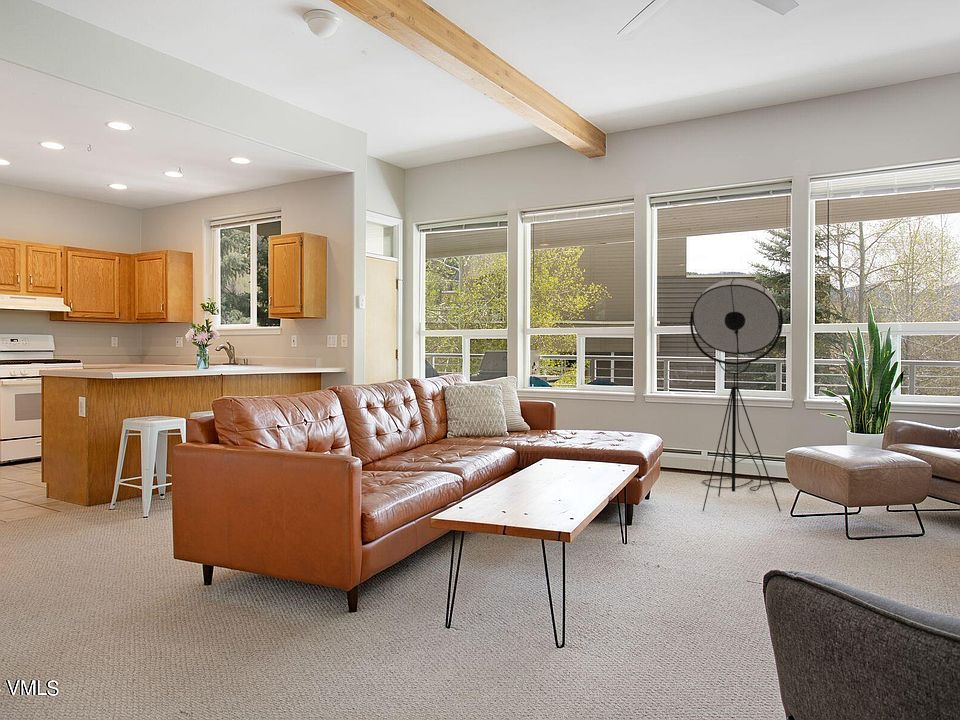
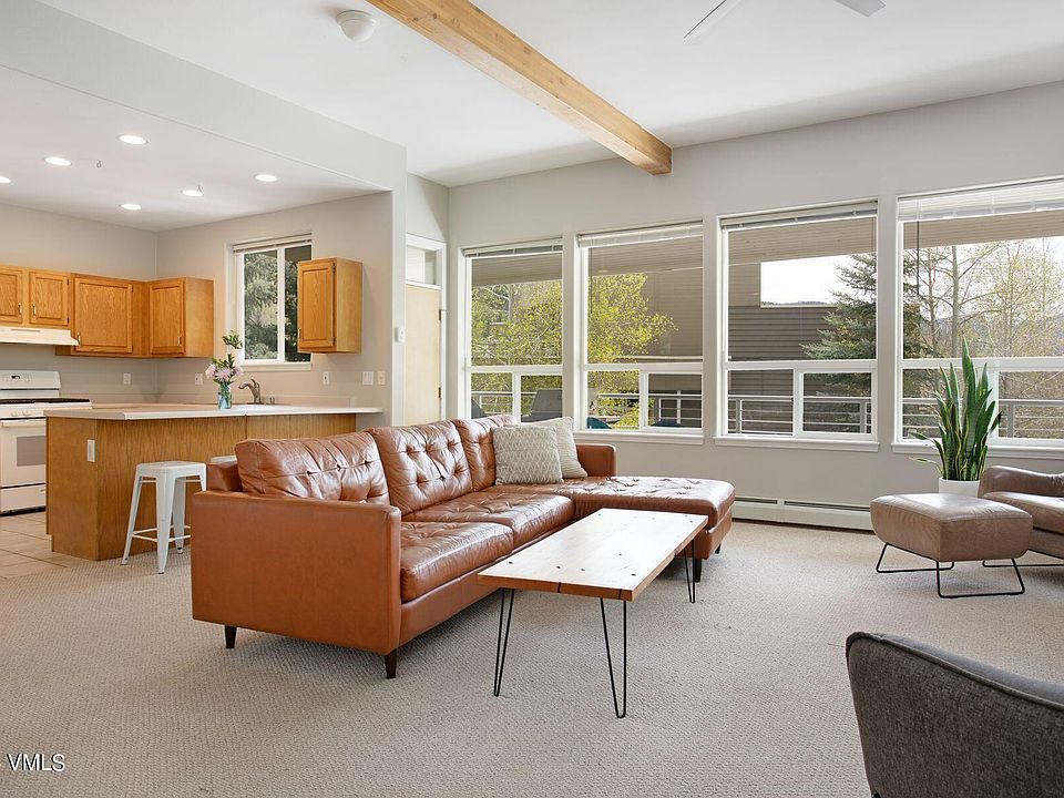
- floor lamp [689,278,784,513]
